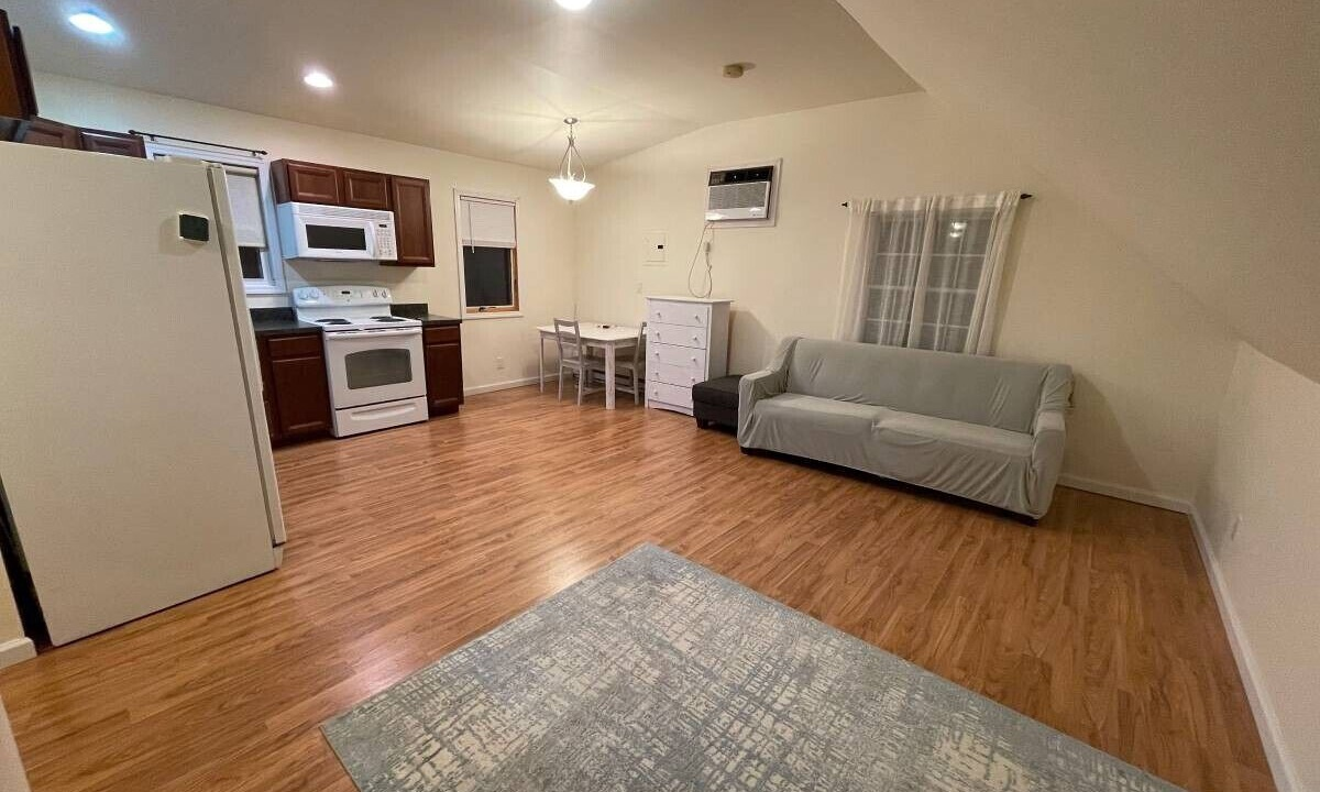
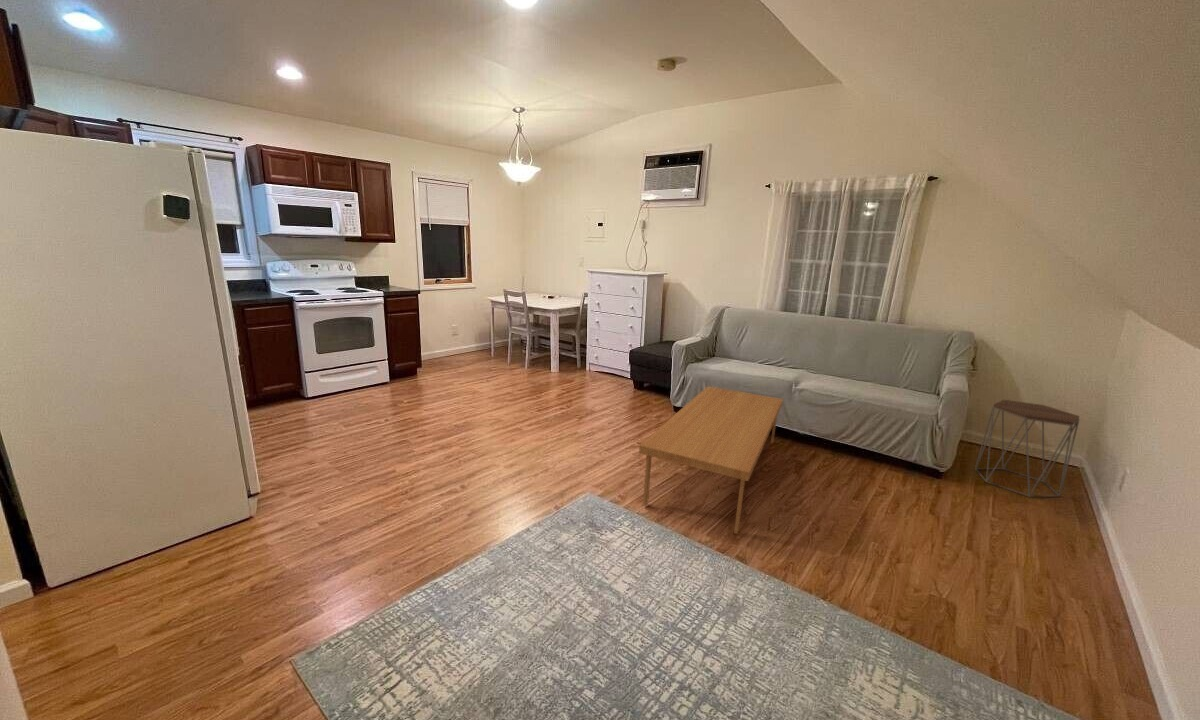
+ side table [974,399,1081,498]
+ coffee table [638,385,784,535]
